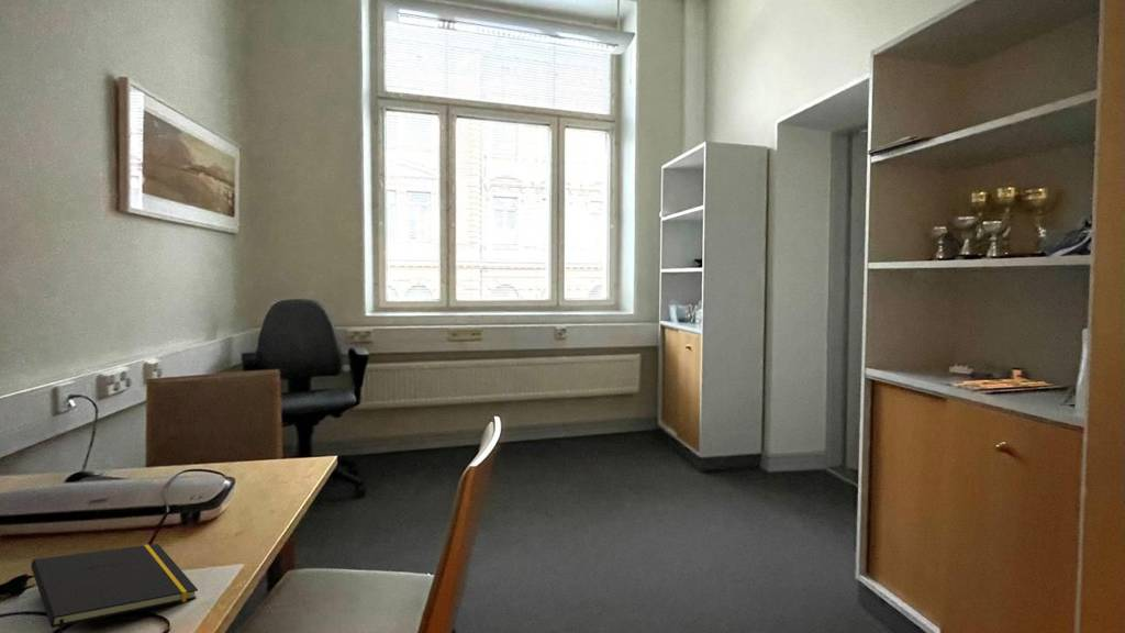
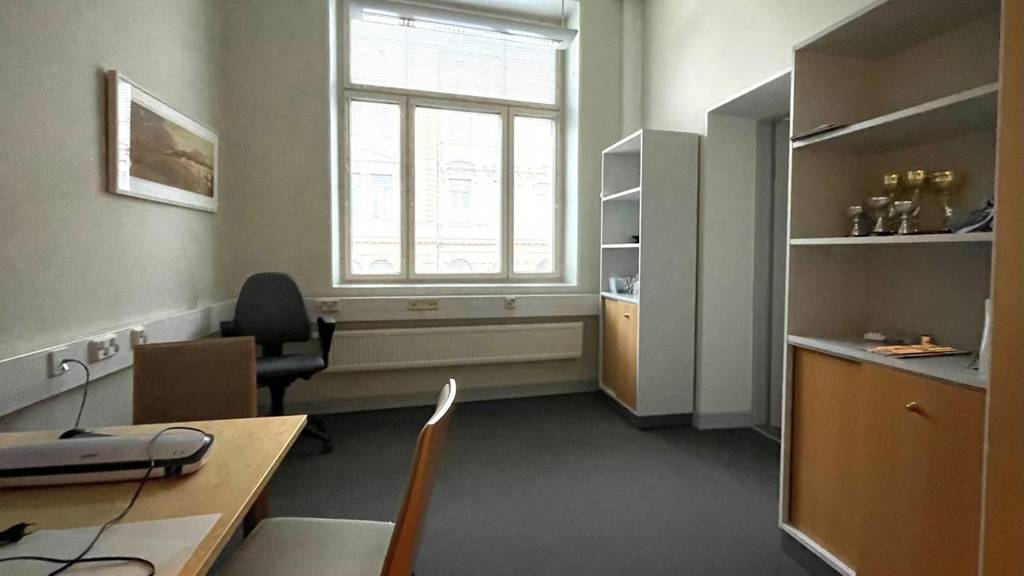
- notepad [30,543,199,633]
